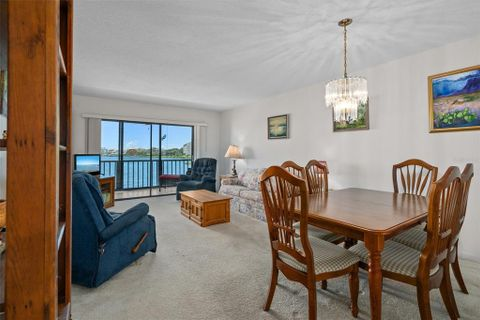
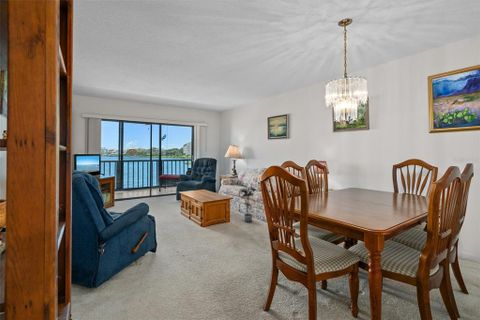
+ potted plant [238,184,258,223]
